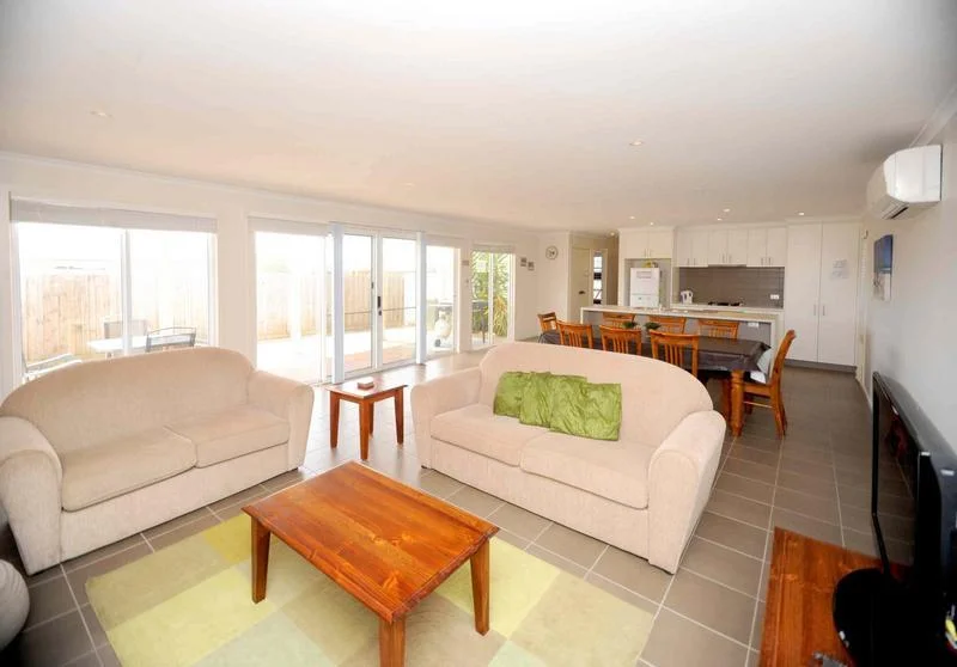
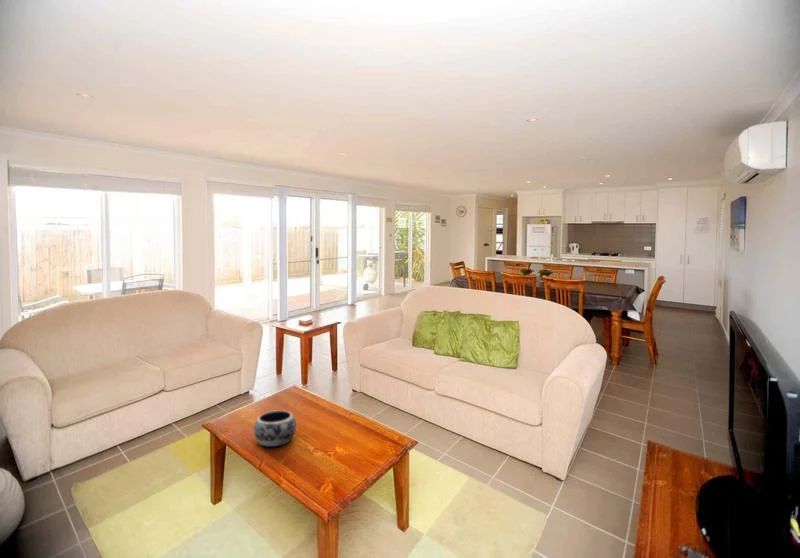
+ decorative bowl [253,409,297,448]
